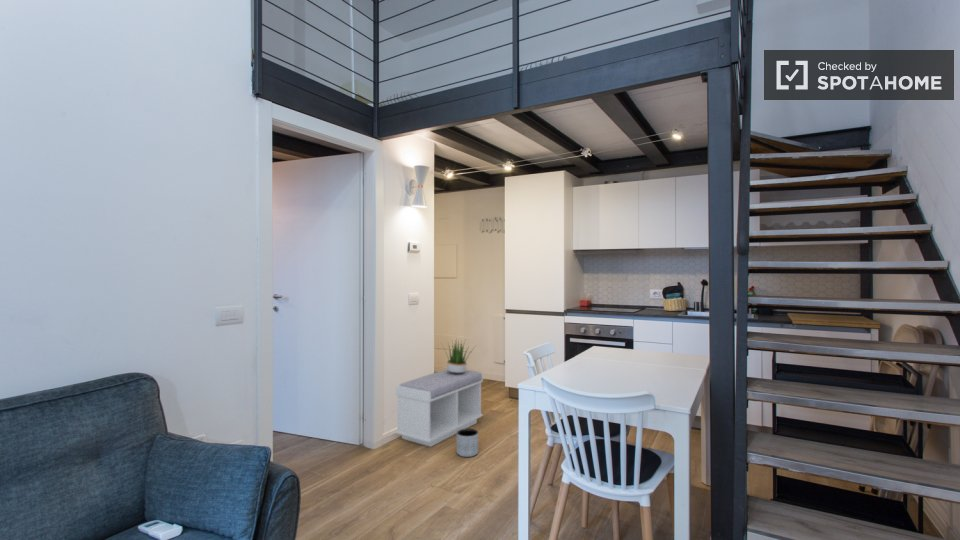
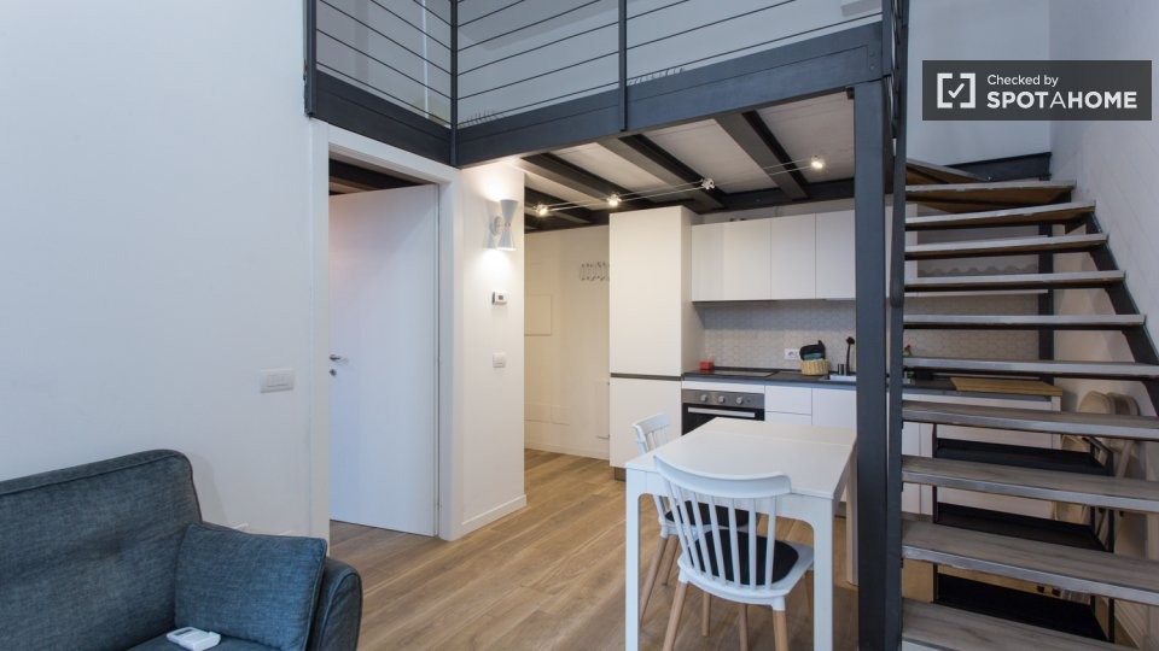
- bench [395,368,484,448]
- potted plant [440,339,477,374]
- planter [456,428,479,458]
